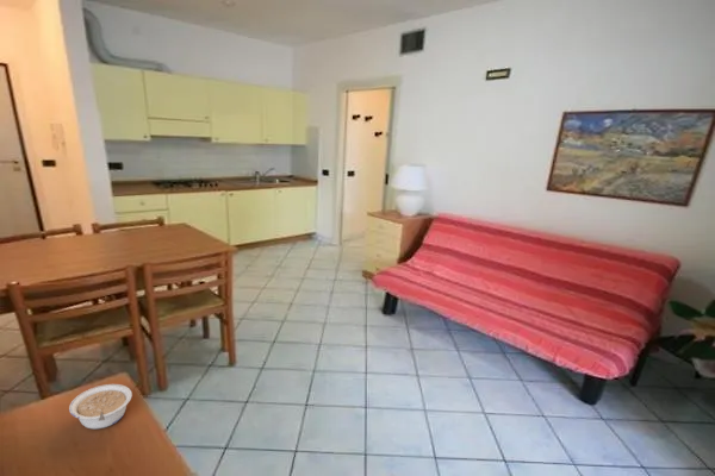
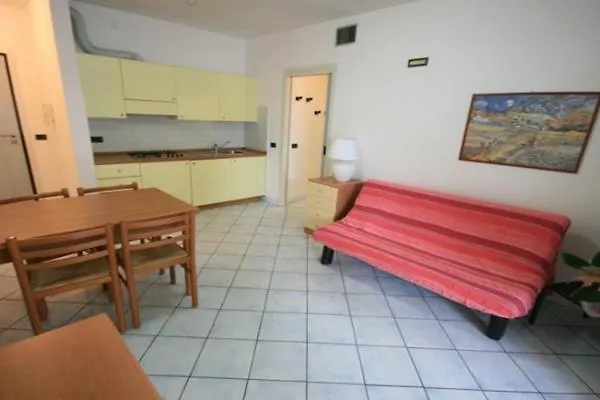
- legume [68,383,133,430]
